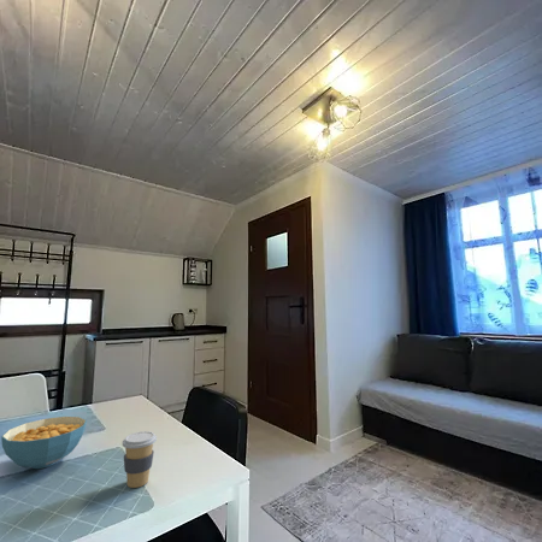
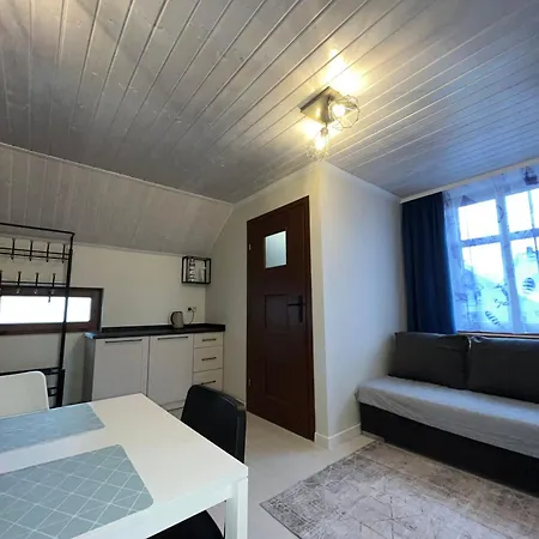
- cereal bowl [0,416,88,470]
- coffee cup [122,430,158,489]
